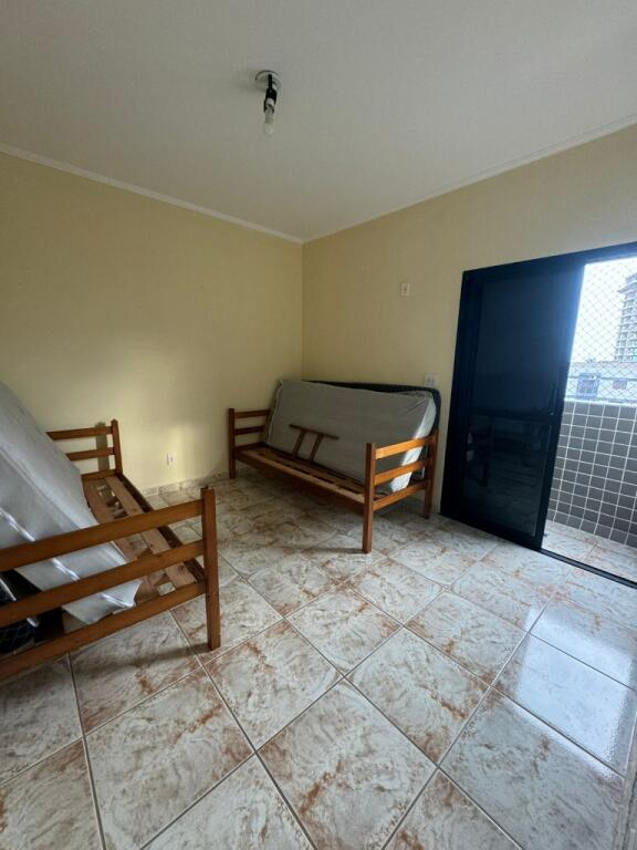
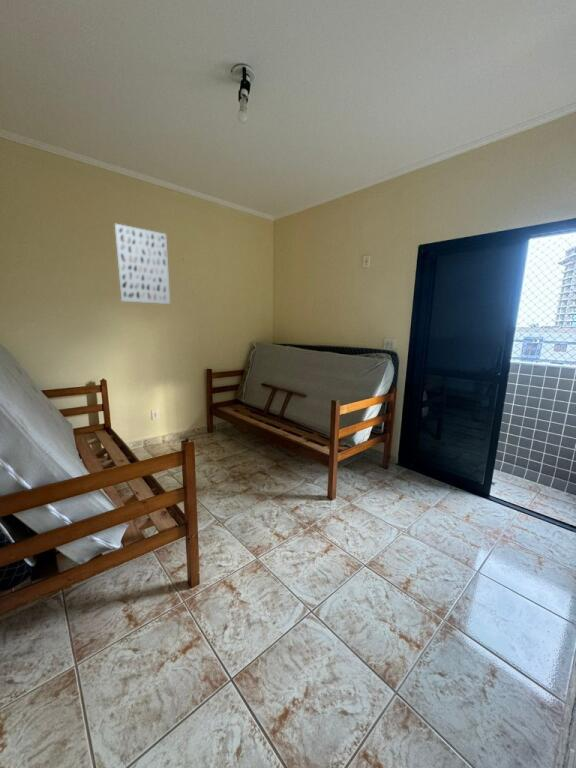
+ wall art [114,223,171,305]
